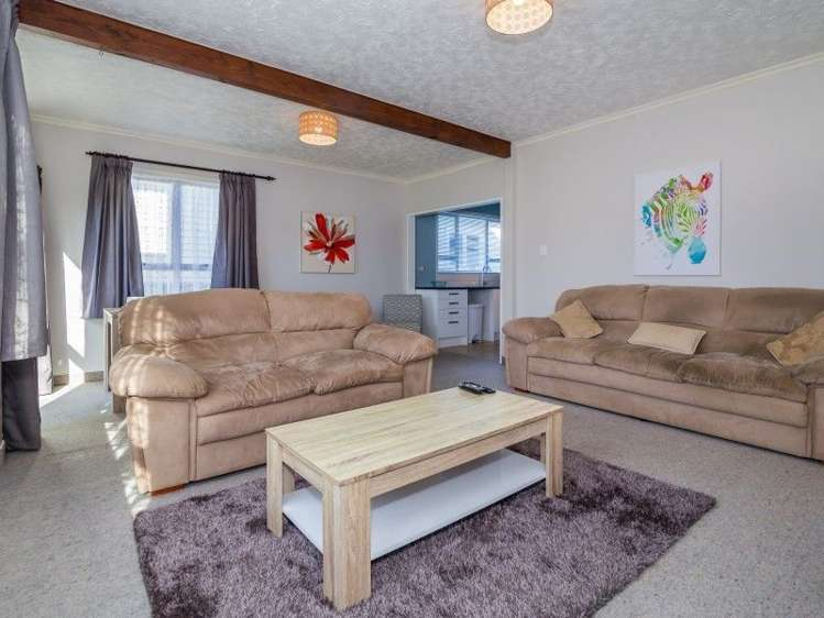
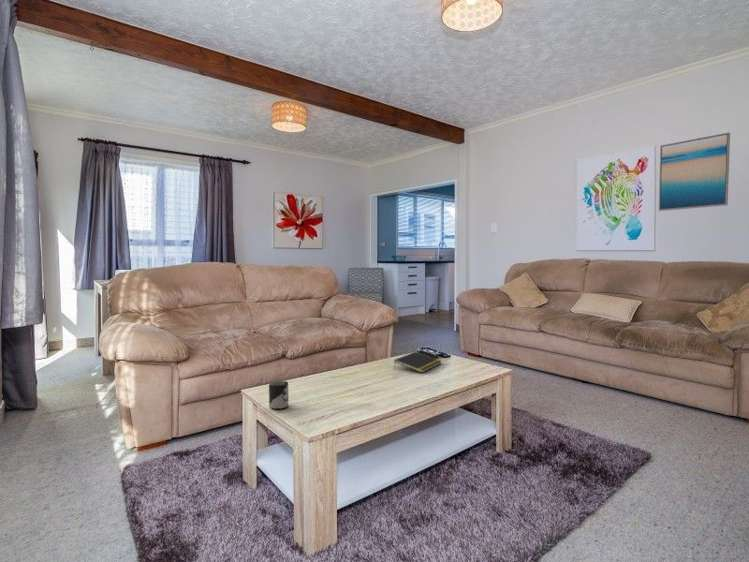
+ cup [268,380,289,410]
+ notepad [393,351,442,374]
+ wall art [658,132,731,212]
